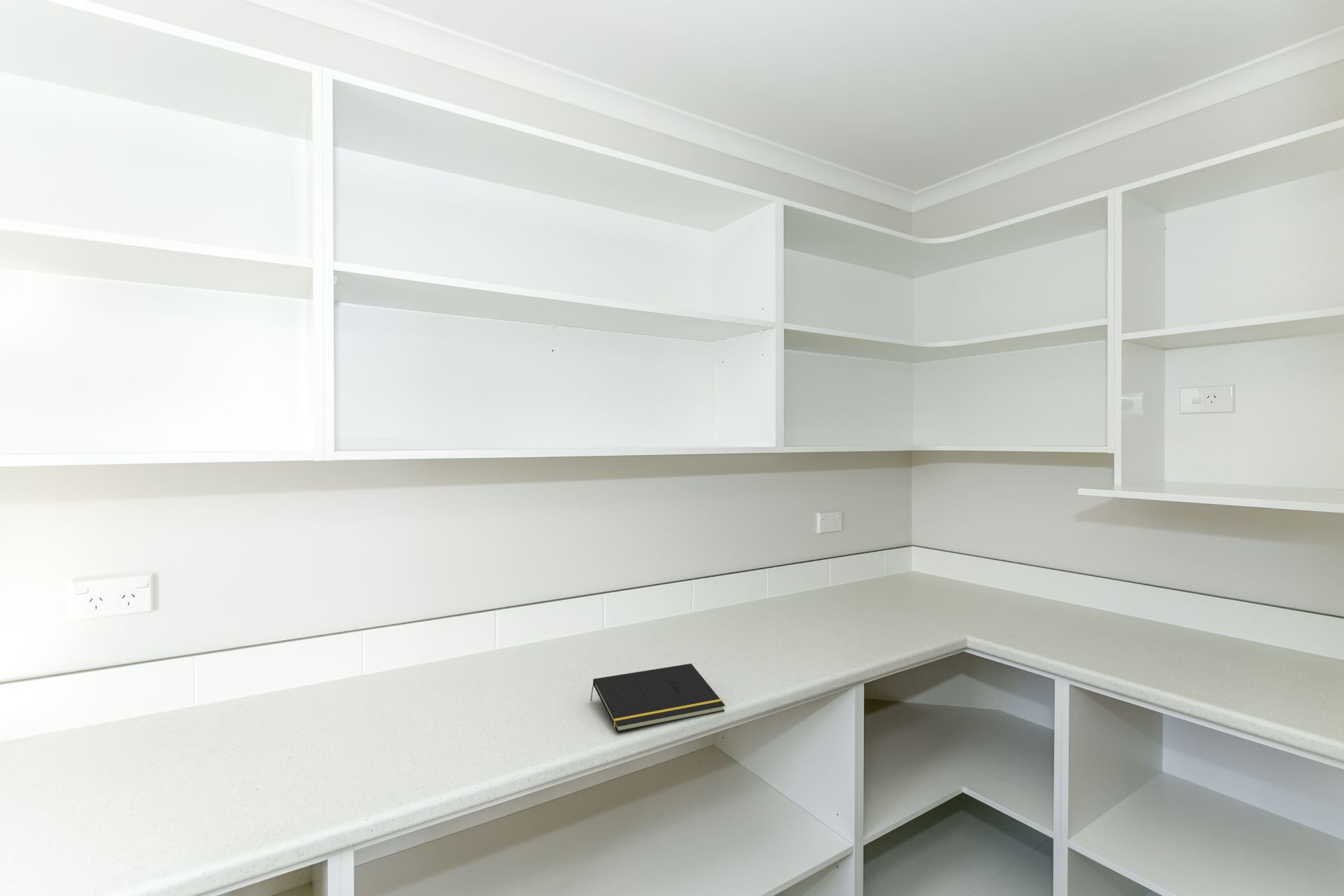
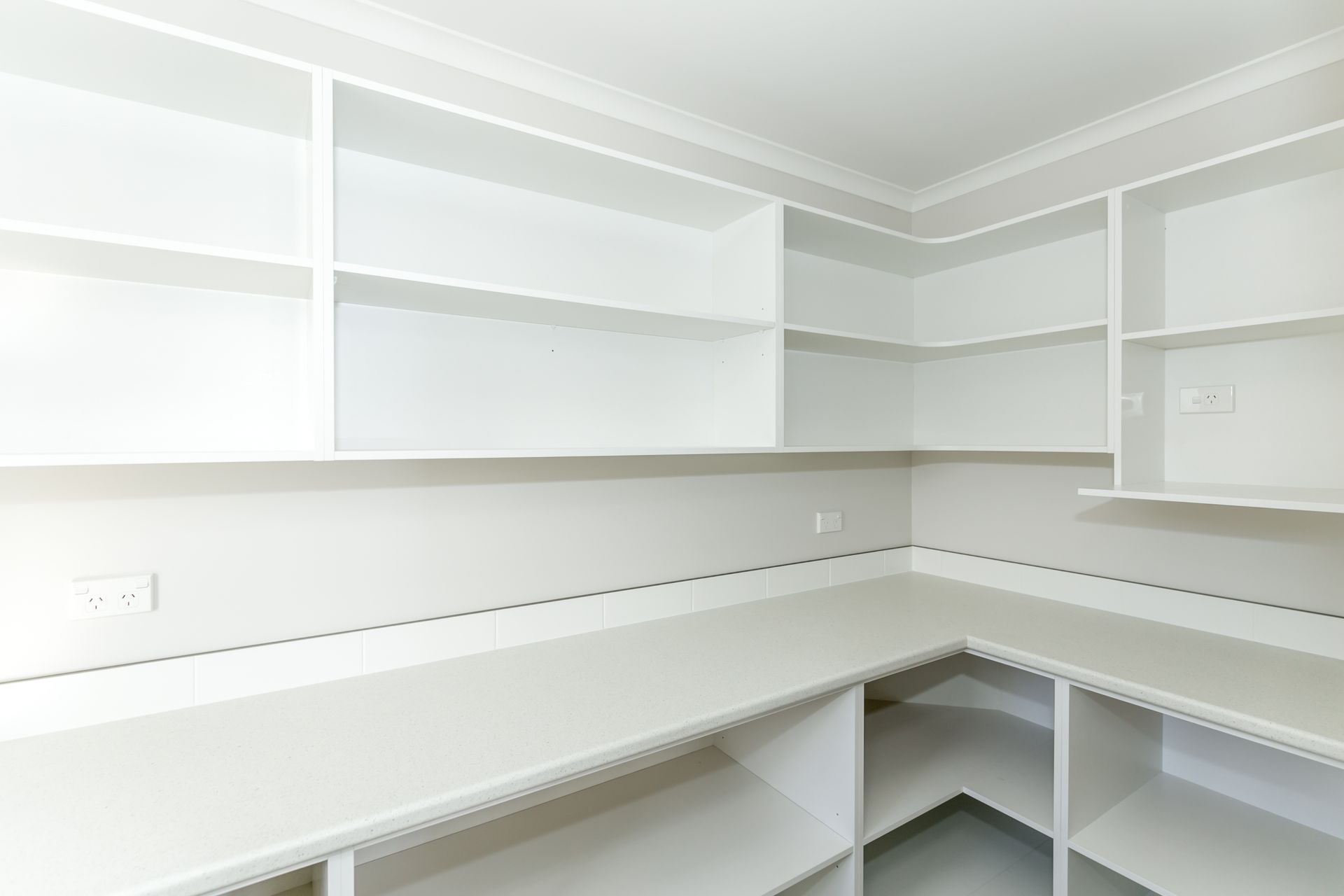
- notepad [589,663,726,733]
